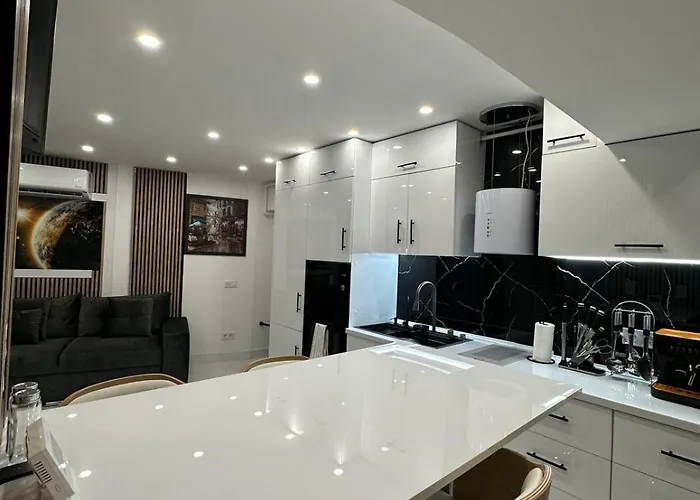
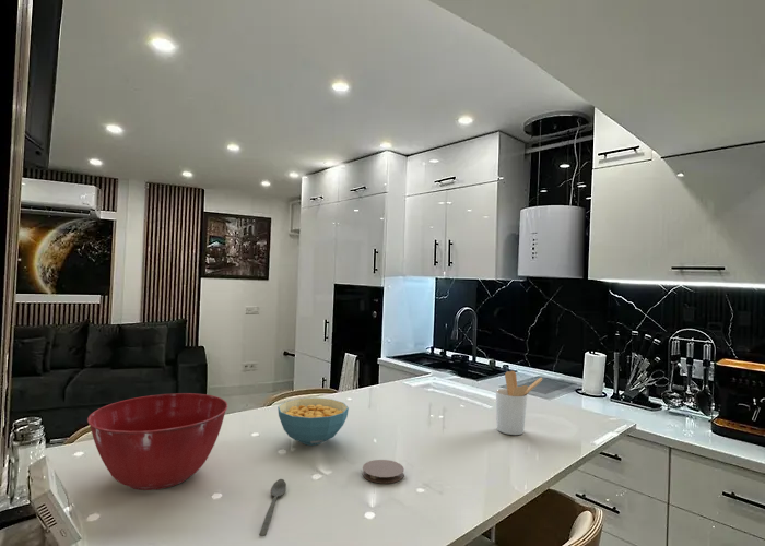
+ coaster [362,459,405,485]
+ utensil holder [495,370,544,436]
+ cereal bowl [276,396,350,447]
+ mixing bowl [86,392,228,491]
+ spoon [258,478,287,537]
